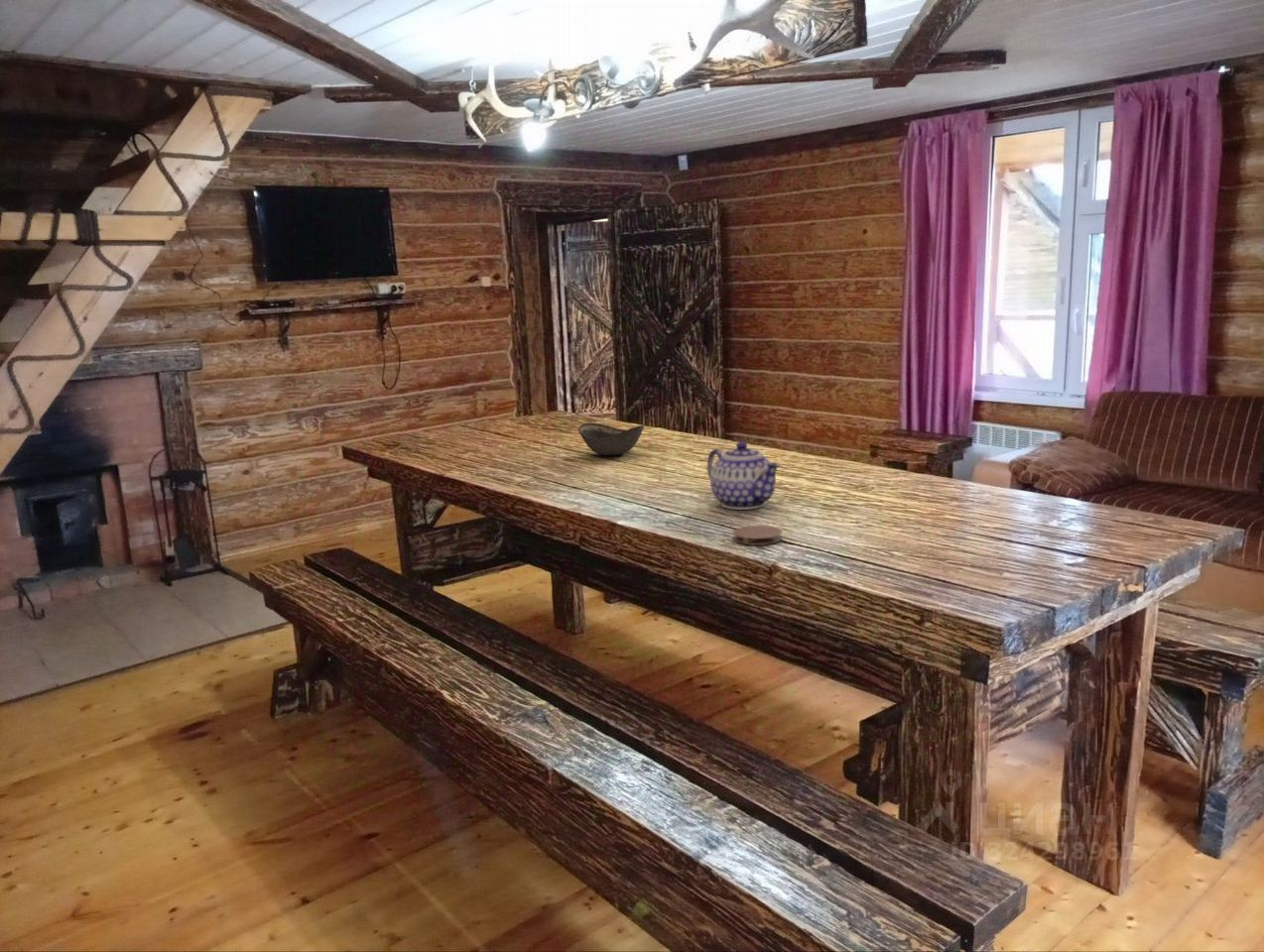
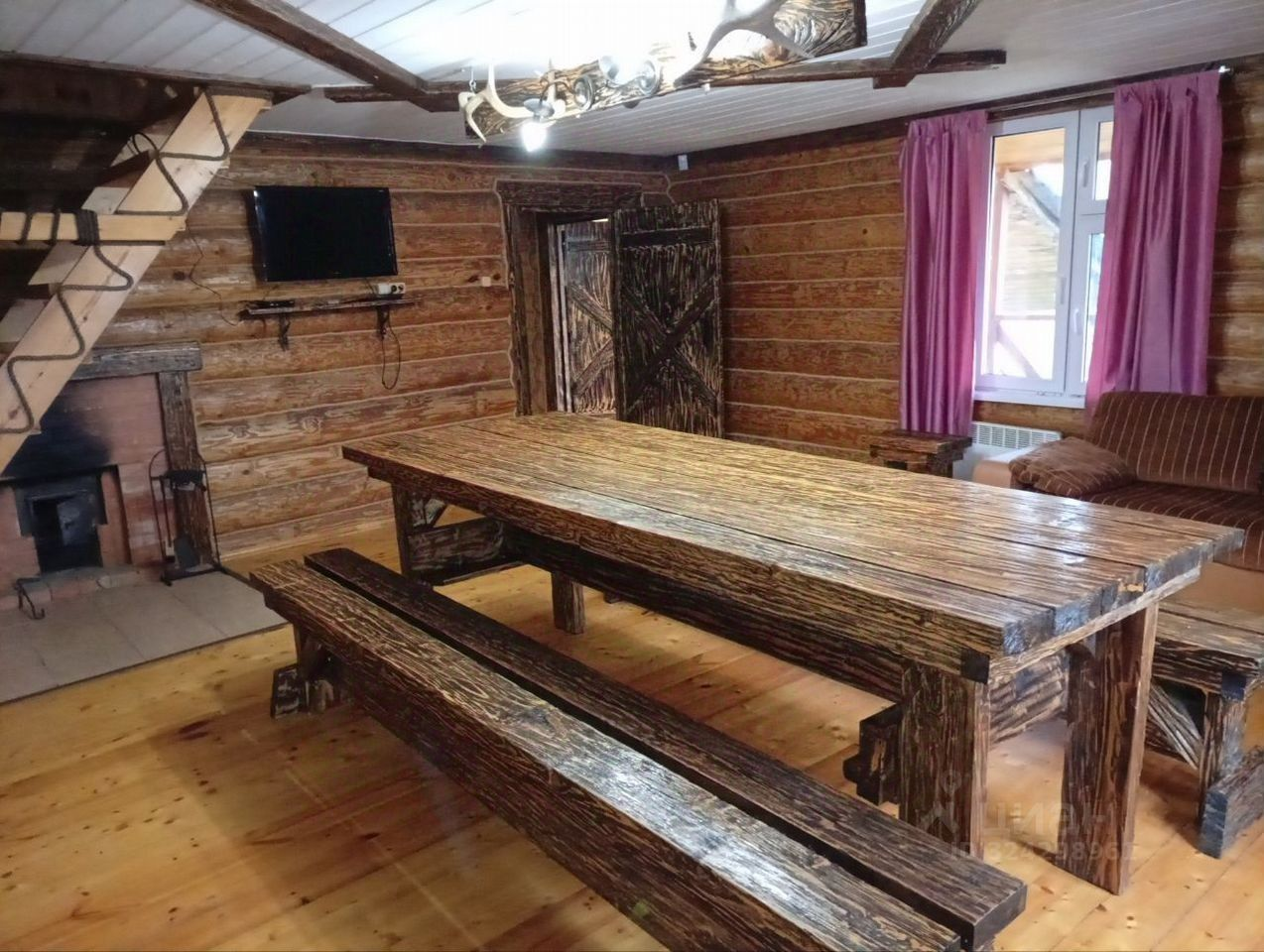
- teapot [706,440,782,511]
- coaster [732,525,783,546]
- bowl [577,422,645,456]
